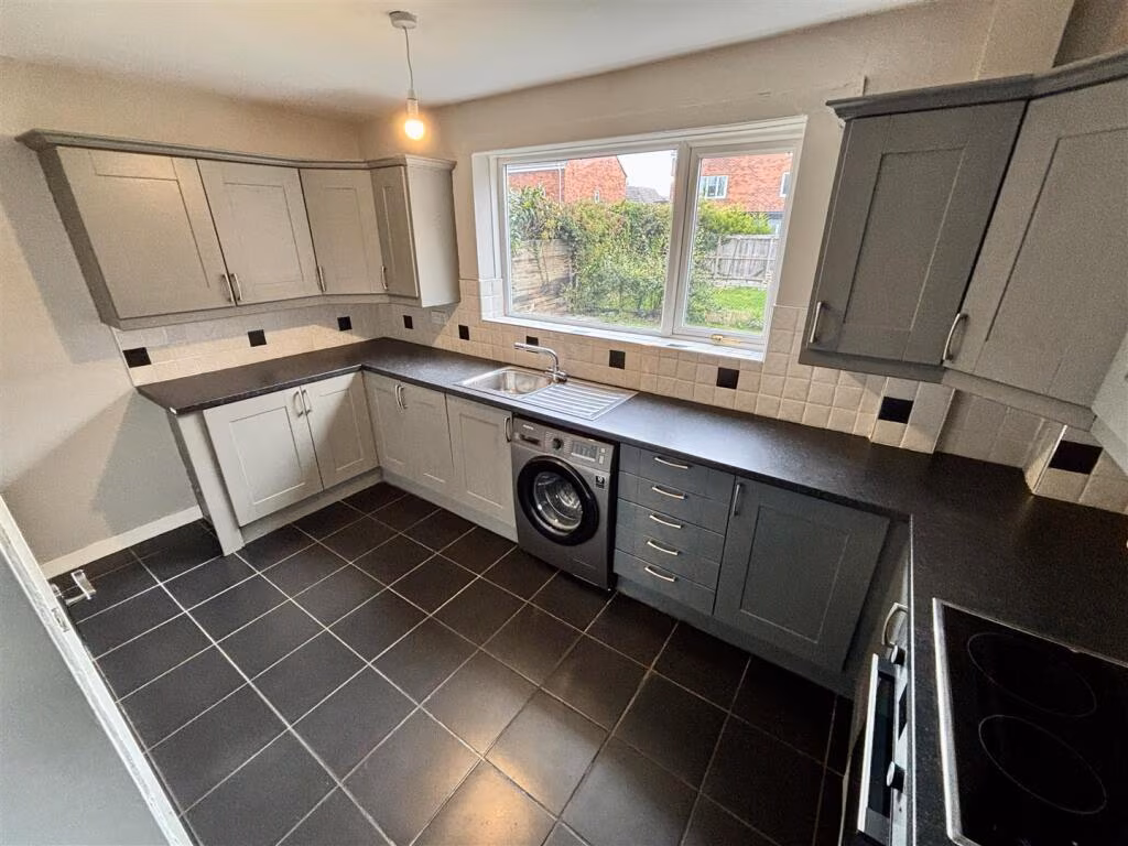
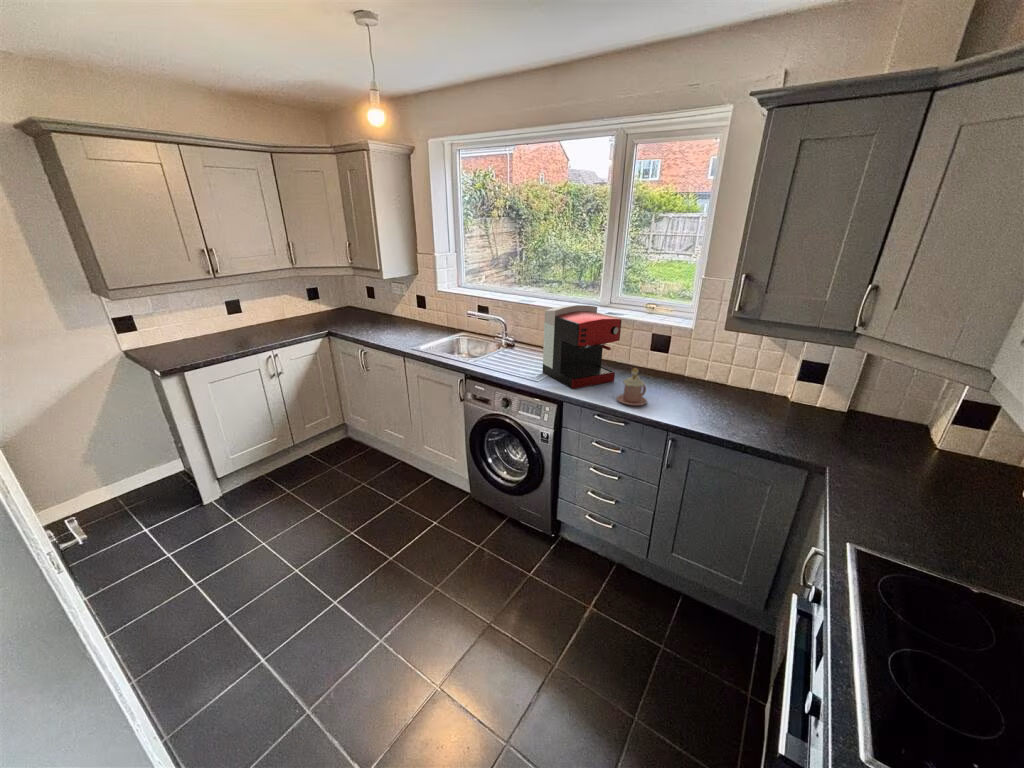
+ mug [616,367,648,407]
+ coffee maker [542,304,622,390]
